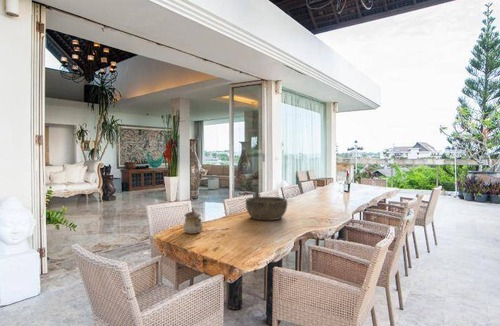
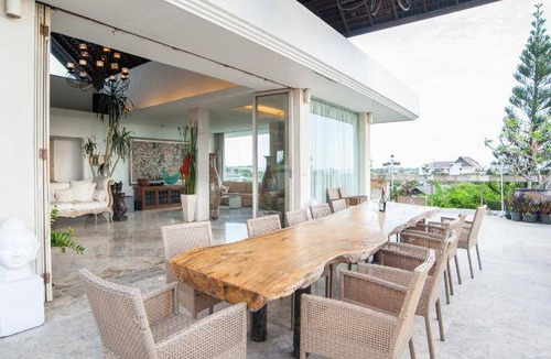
- teapot [182,208,204,235]
- bowl [245,196,288,221]
